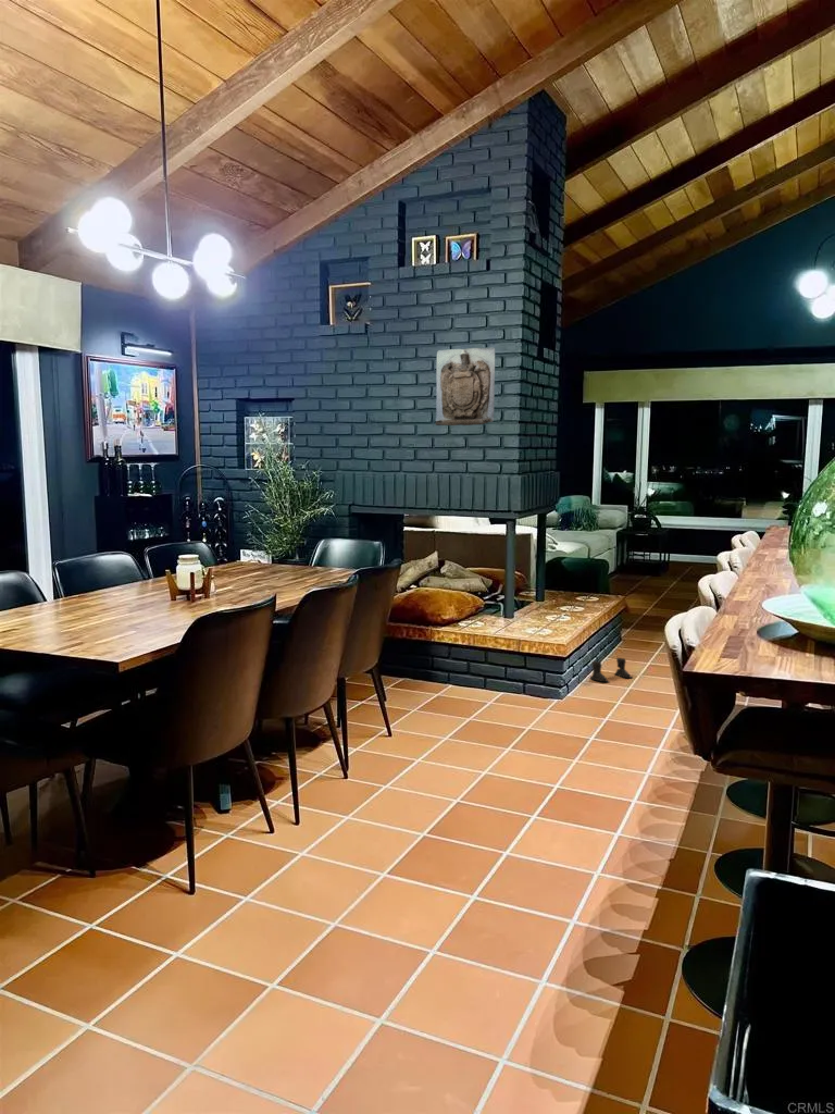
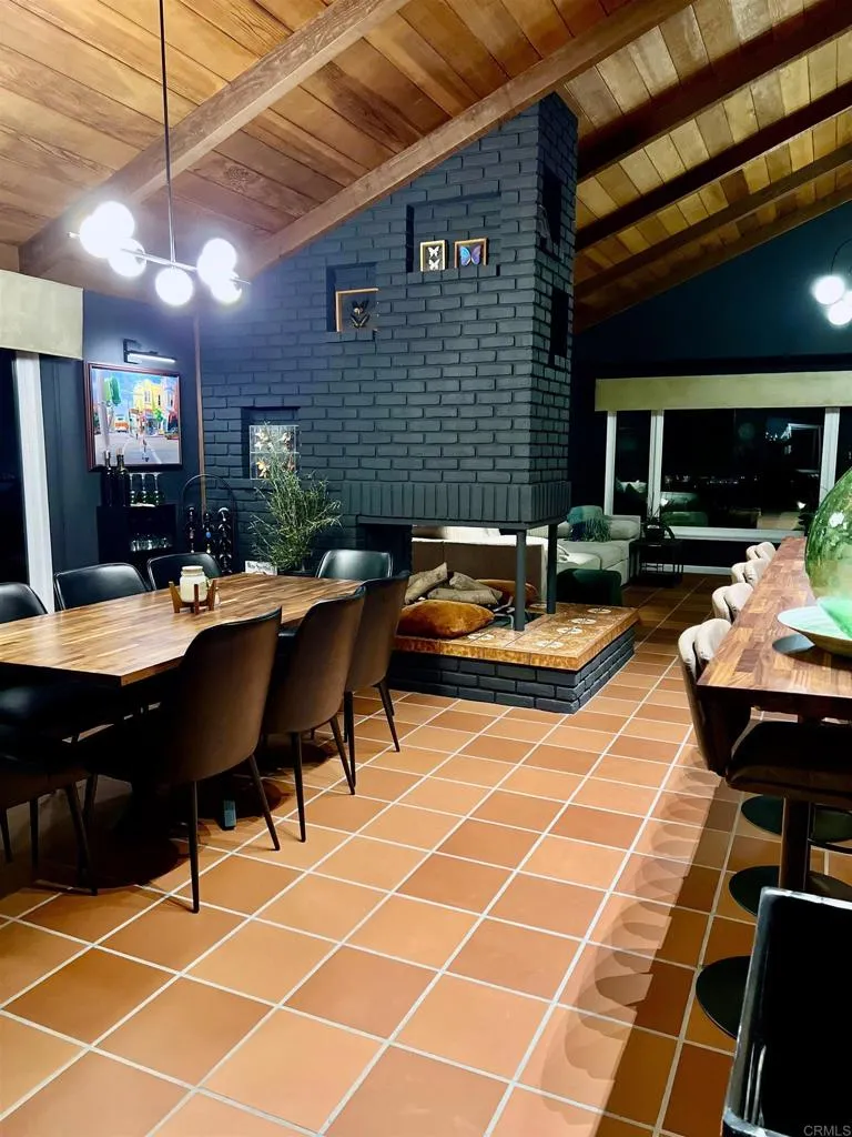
- wall sculpture [435,346,496,426]
- boots [589,657,634,683]
